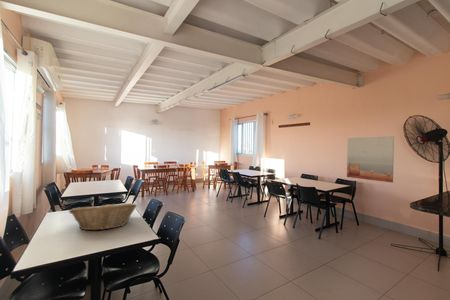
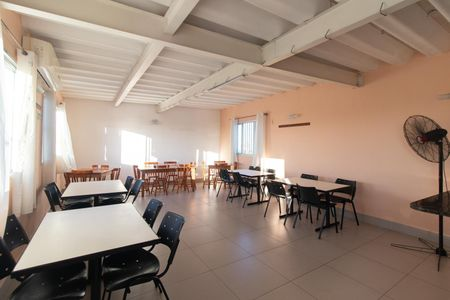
- wall art [346,135,395,183]
- fruit basket [68,201,138,231]
